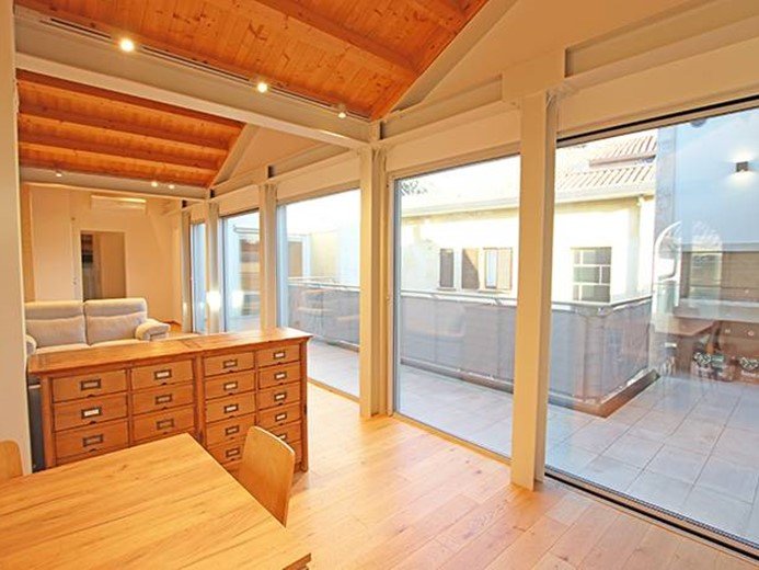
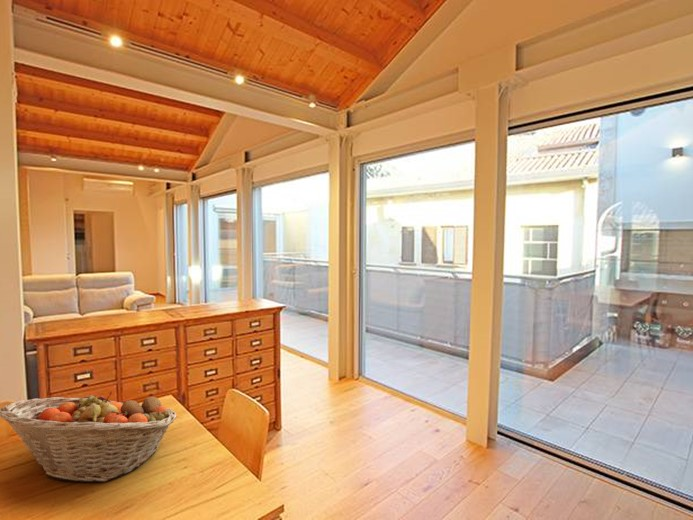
+ fruit basket [0,390,178,483]
